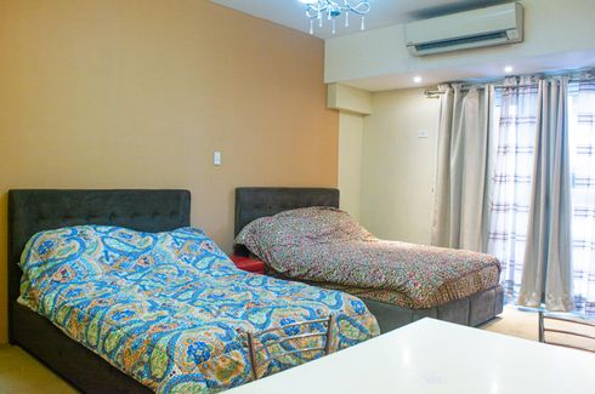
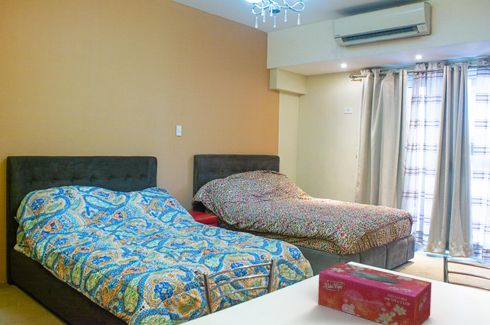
+ tissue box [317,261,432,325]
